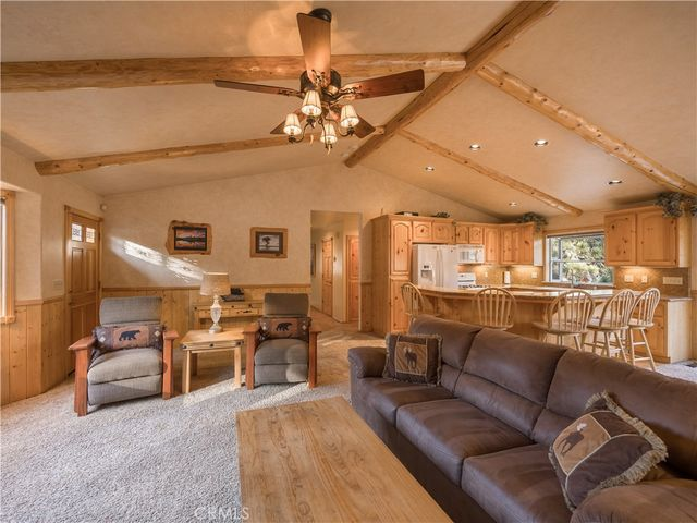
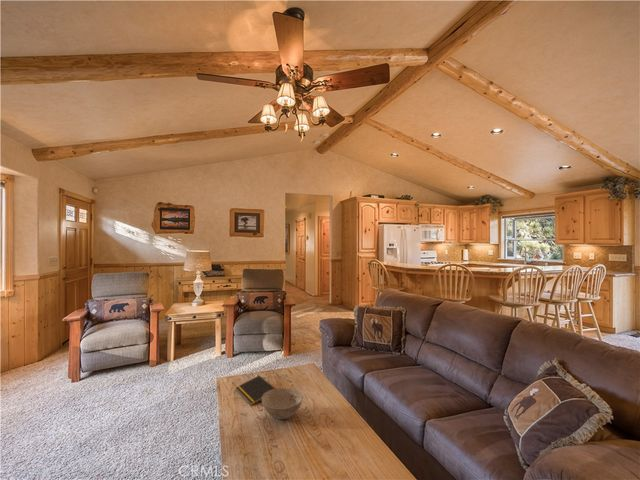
+ bowl [261,387,304,420]
+ notepad [235,375,276,406]
